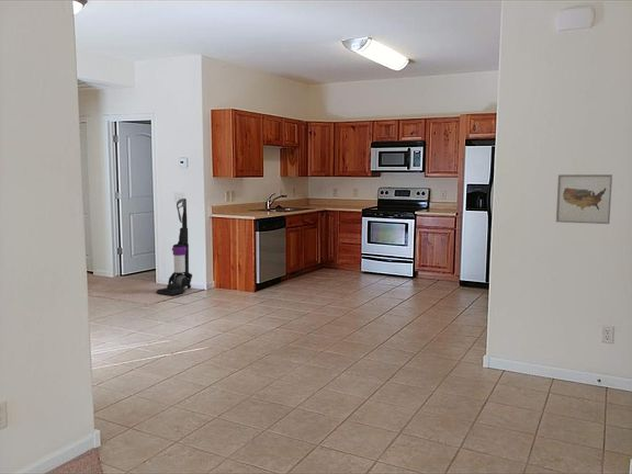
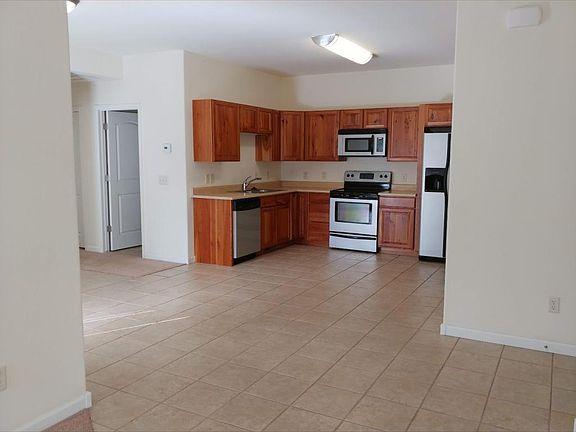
- wall art [555,173,613,225]
- vacuum cleaner [155,198,193,296]
